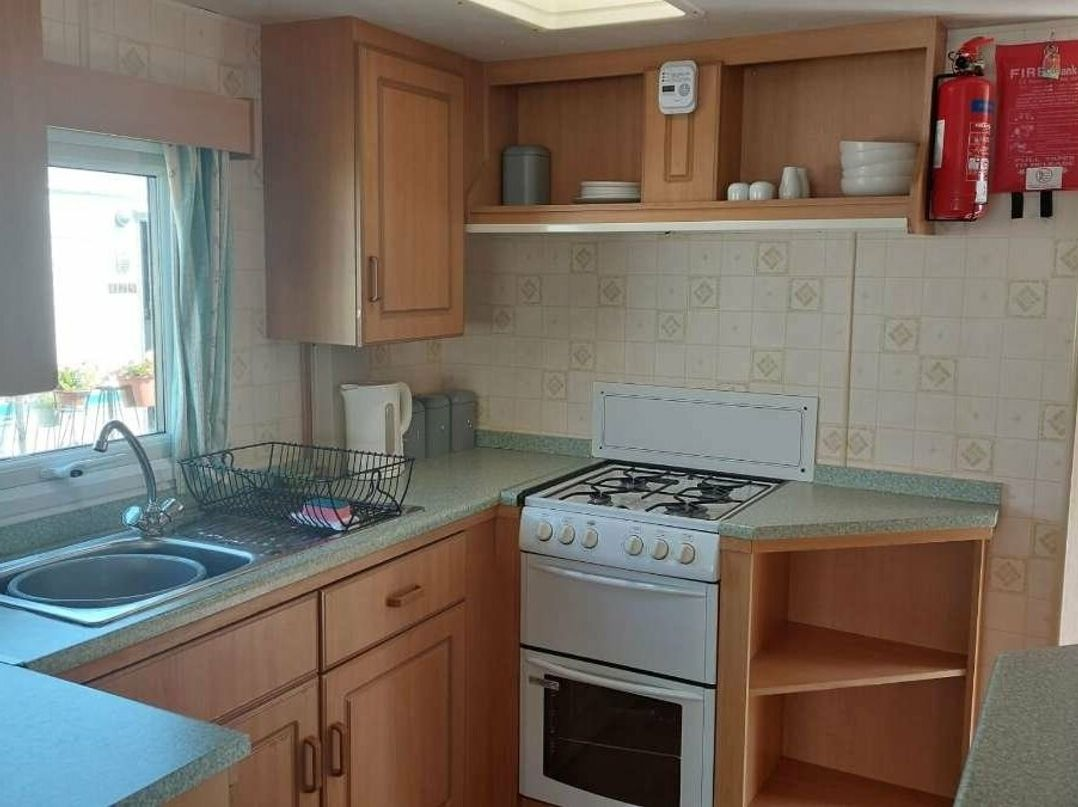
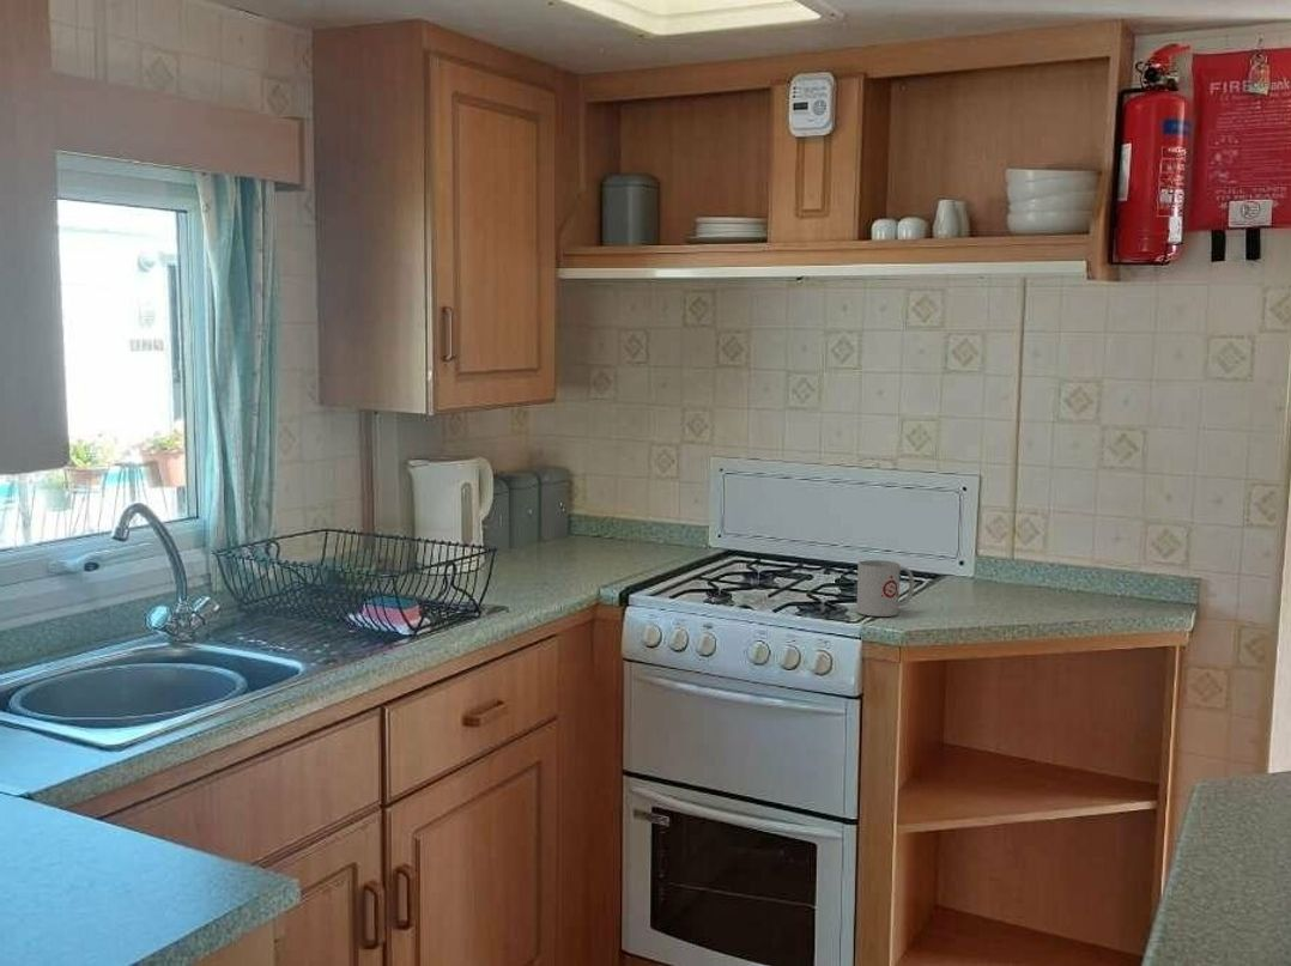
+ mug [856,559,915,618]
